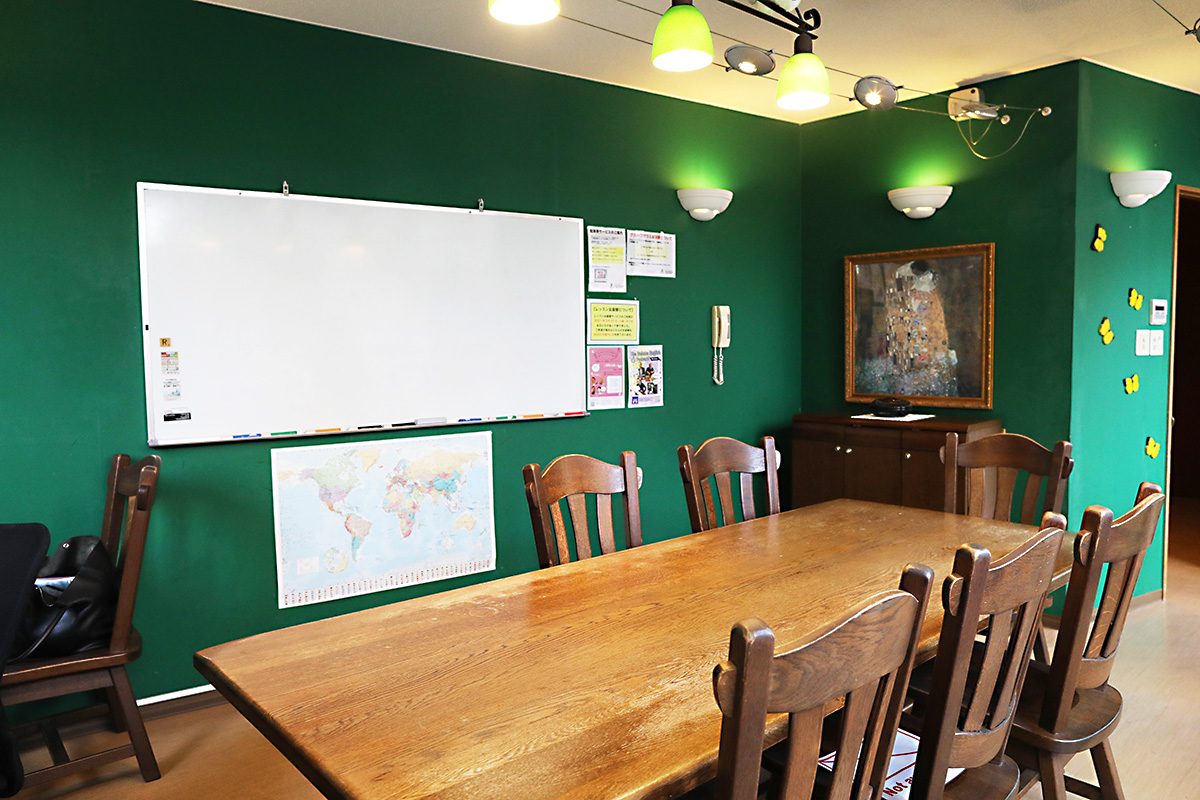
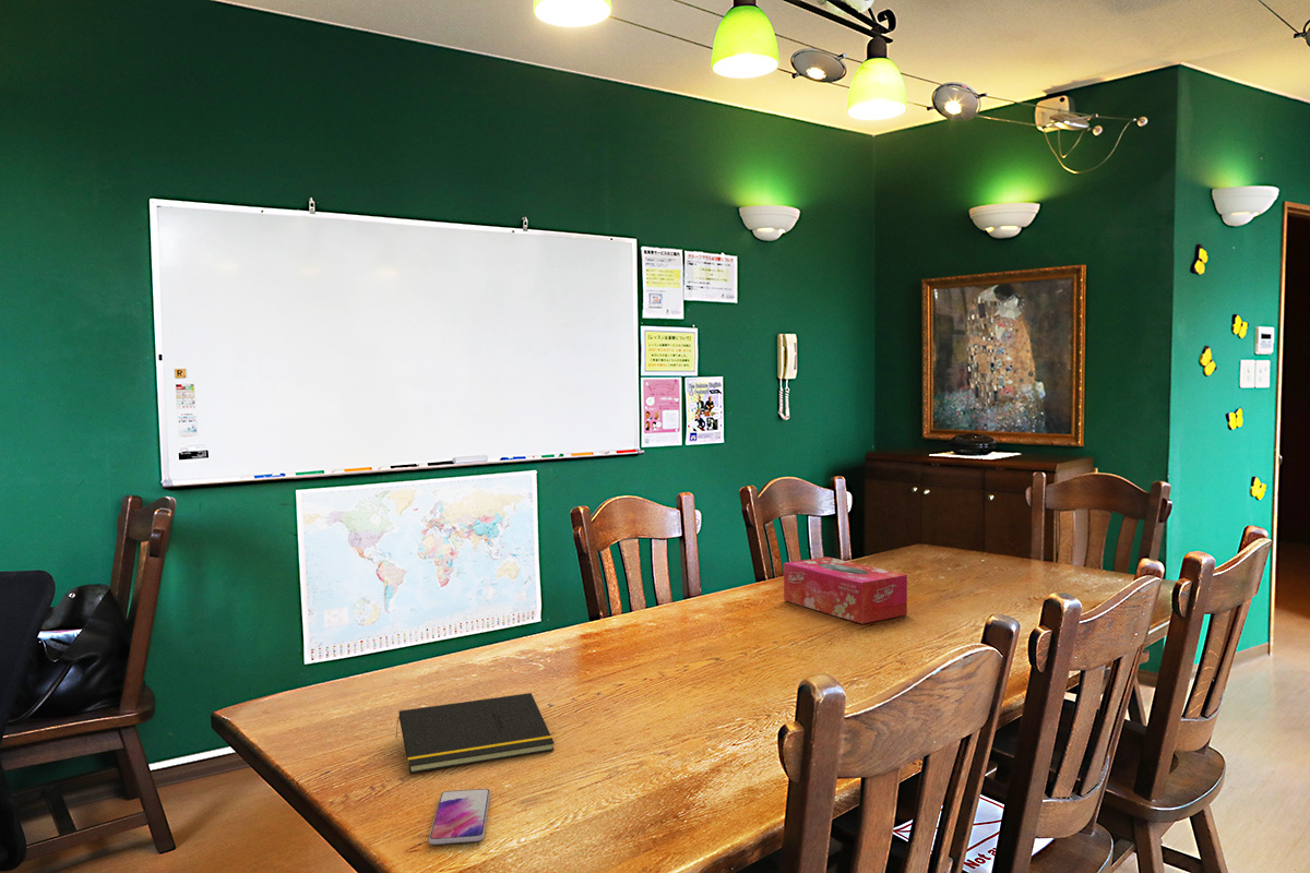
+ tissue box [783,555,908,625]
+ notepad [394,692,556,775]
+ smartphone [428,788,491,846]
